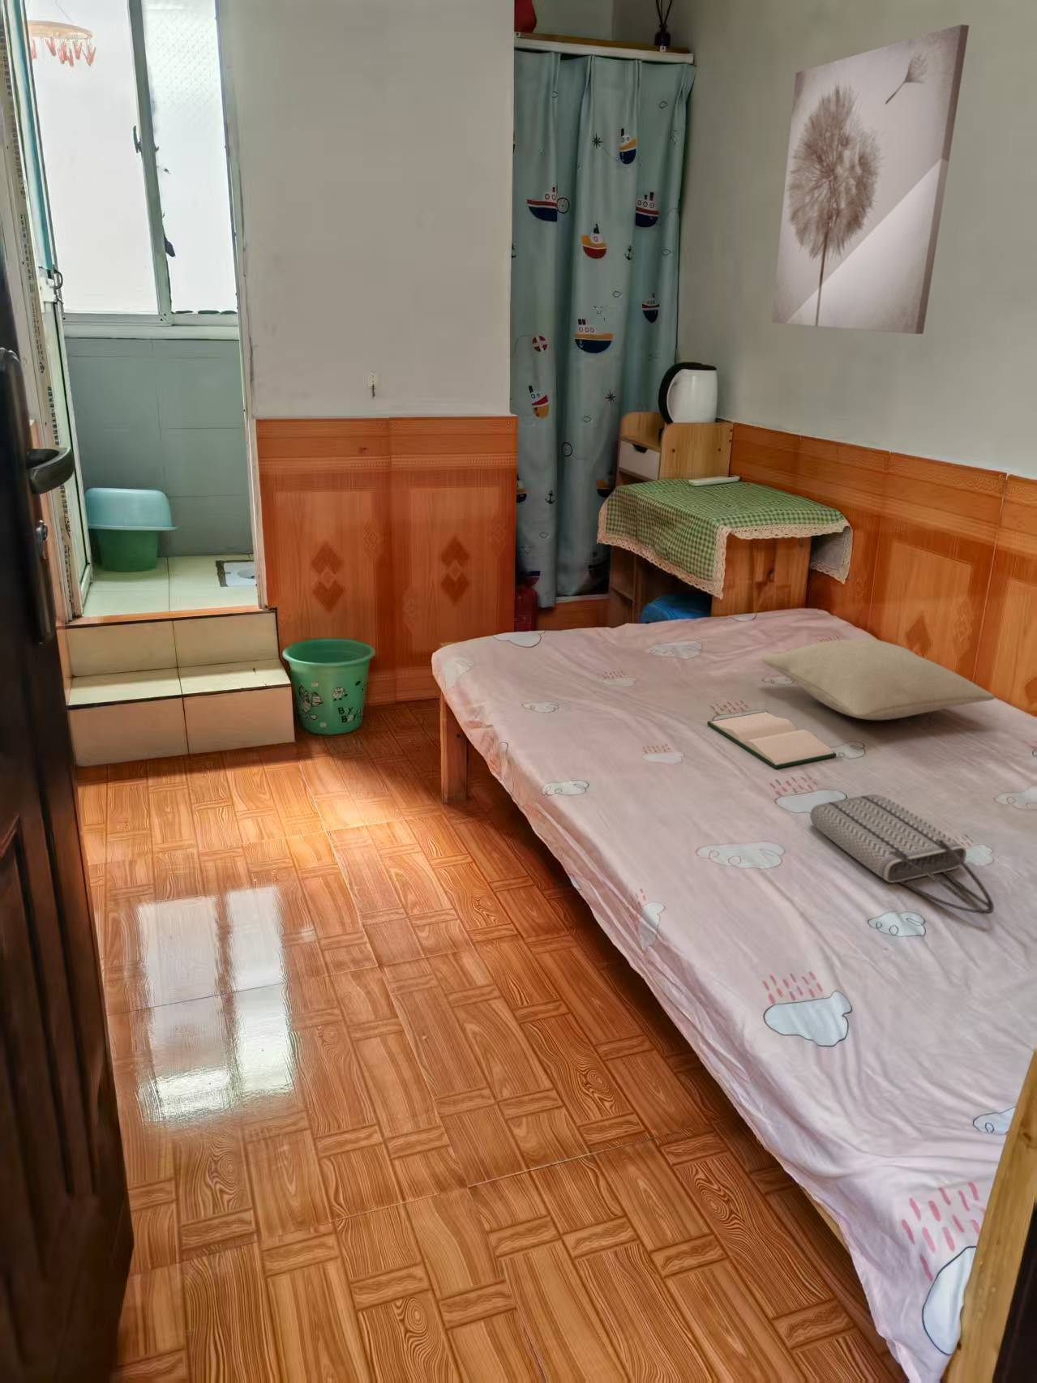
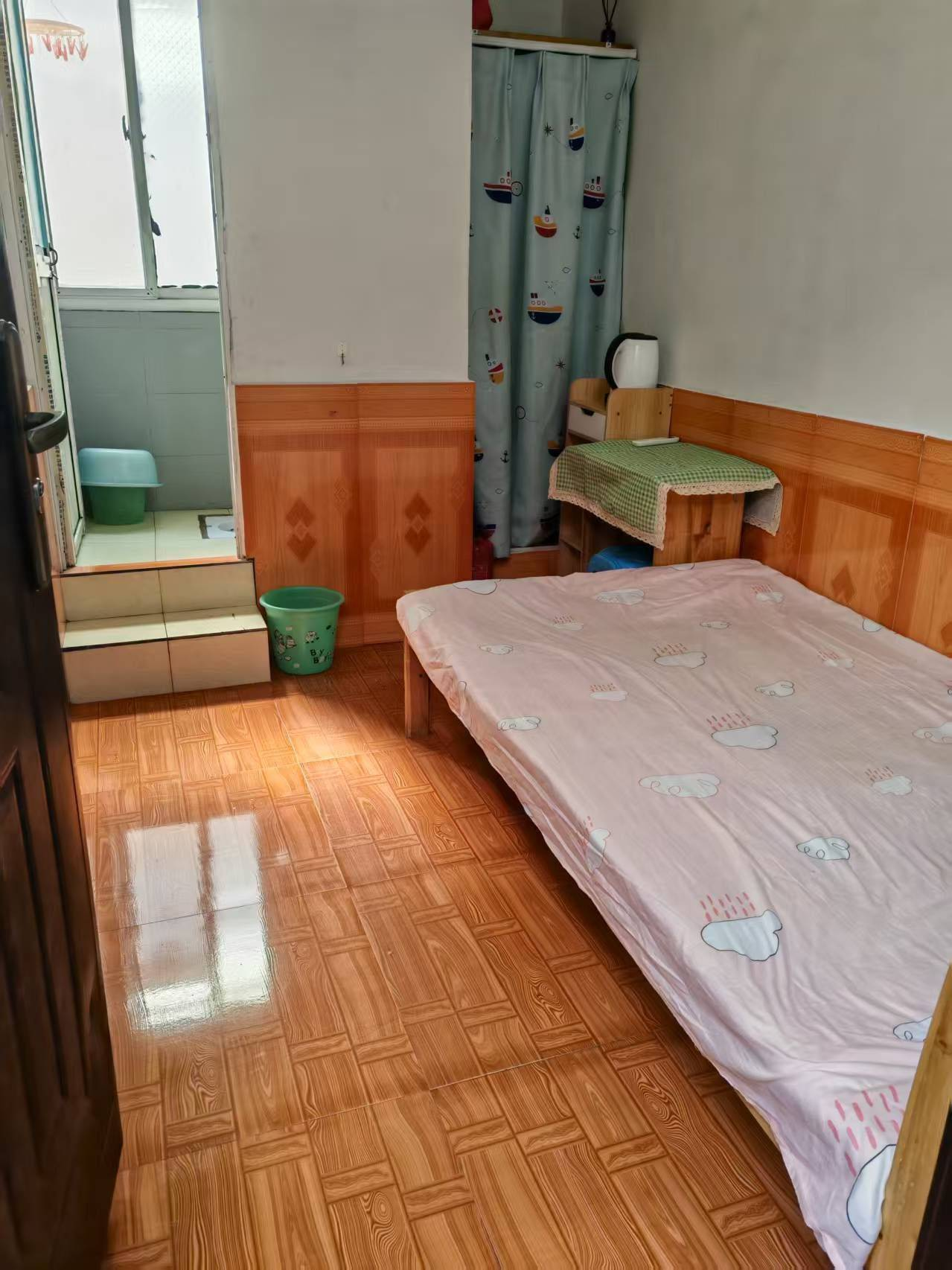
- wall art [771,24,969,334]
- hardback book [706,711,837,769]
- tote bag [809,794,995,915]
- pillow [760,639,996,721]
